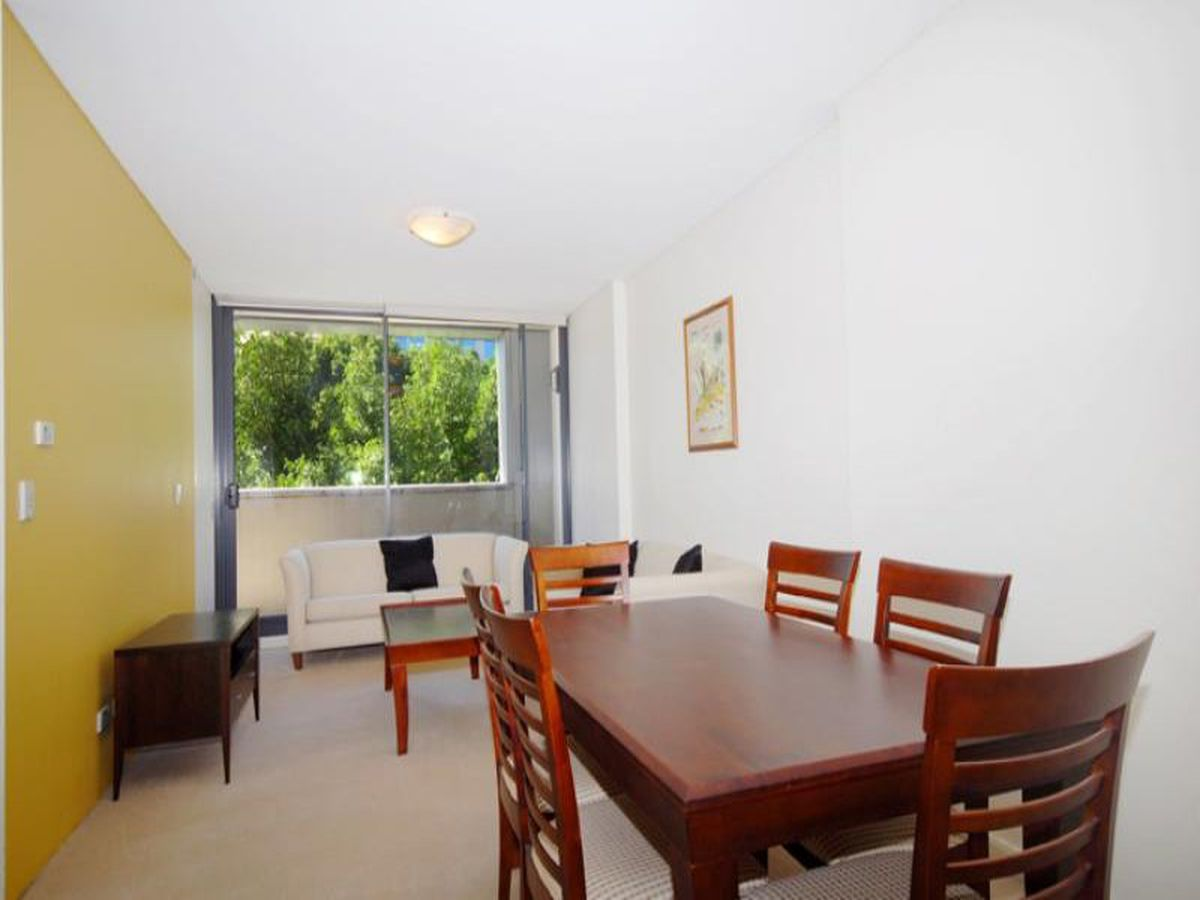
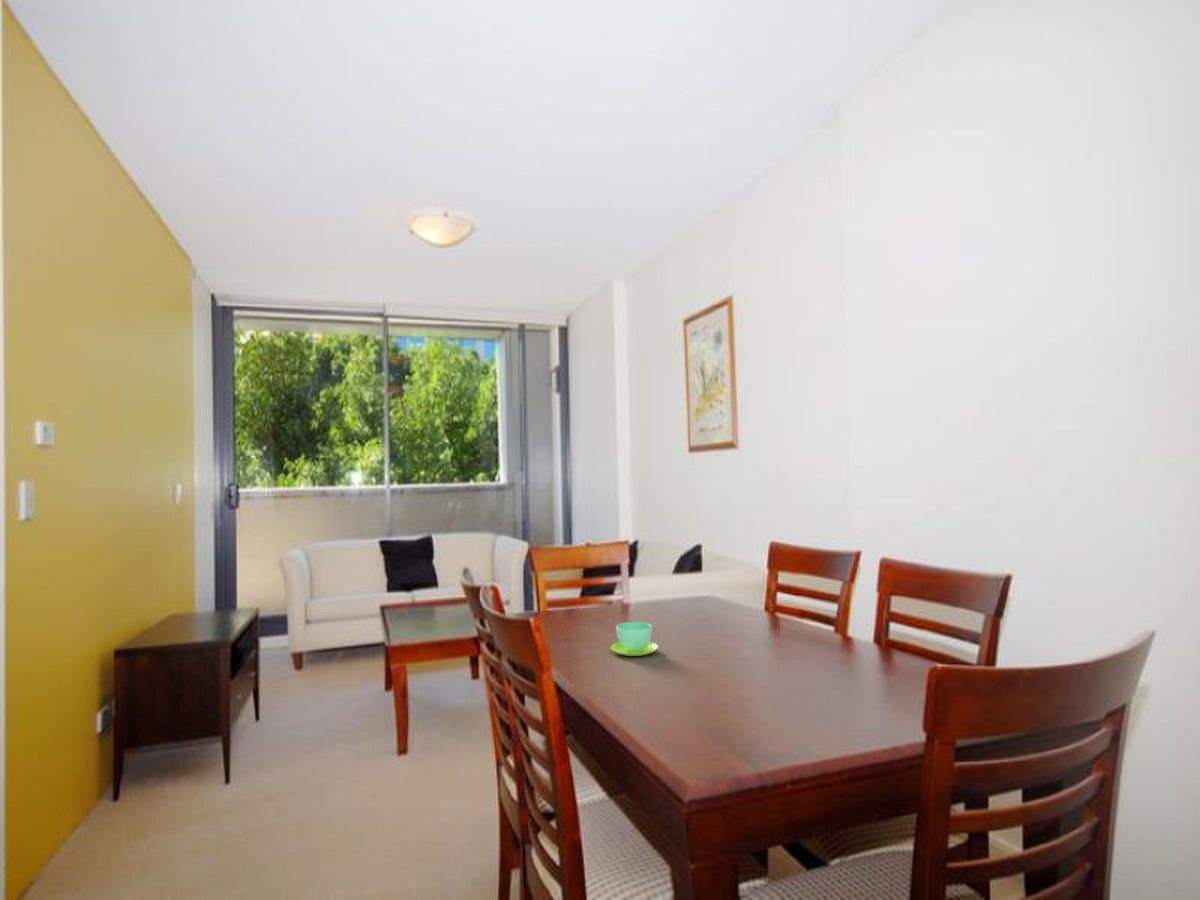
+ cup [610,621,660,657]
